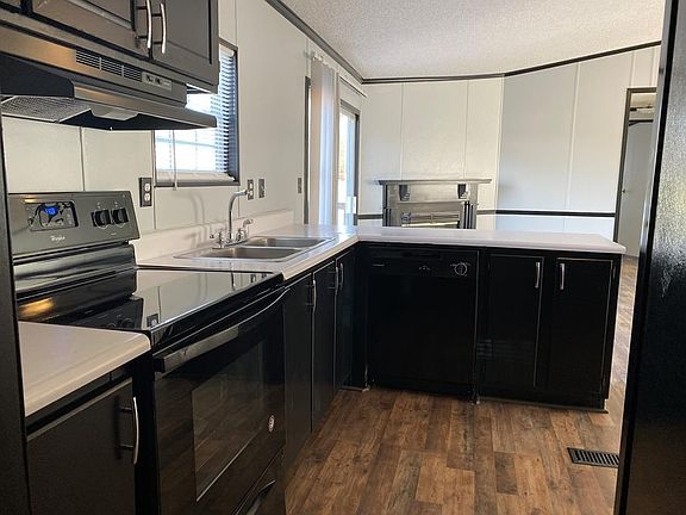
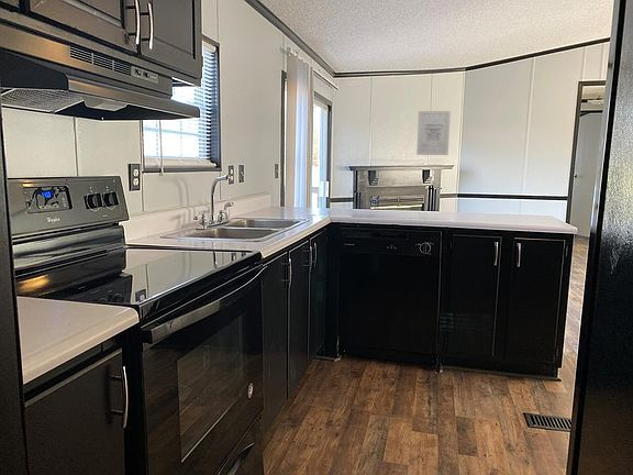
+ wall art [415,110,452,156]
